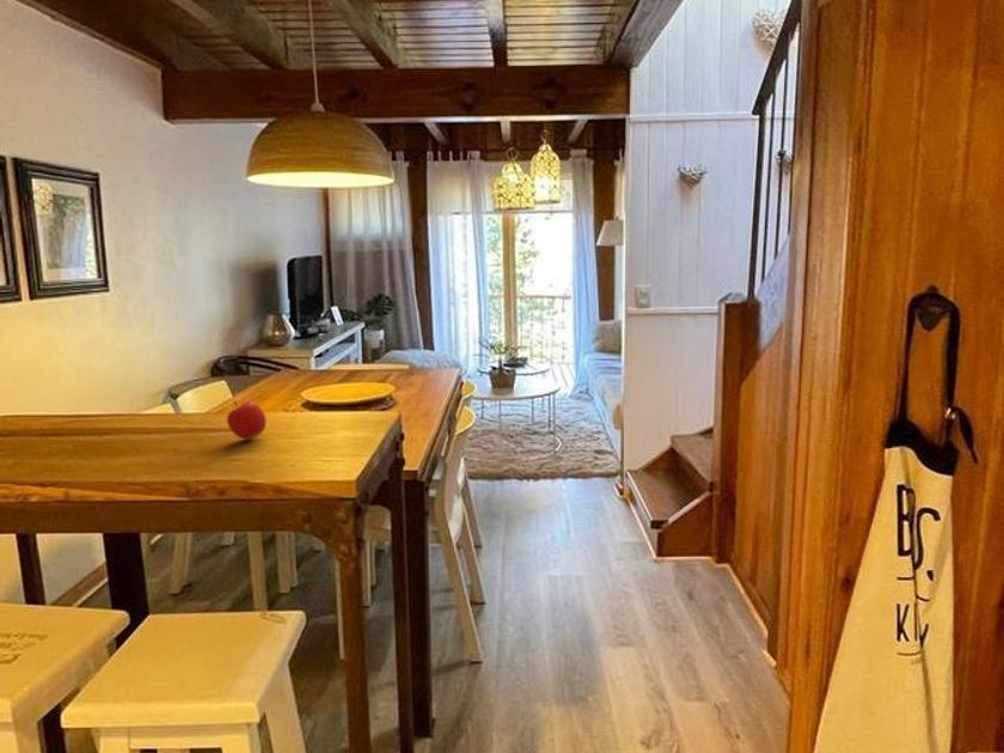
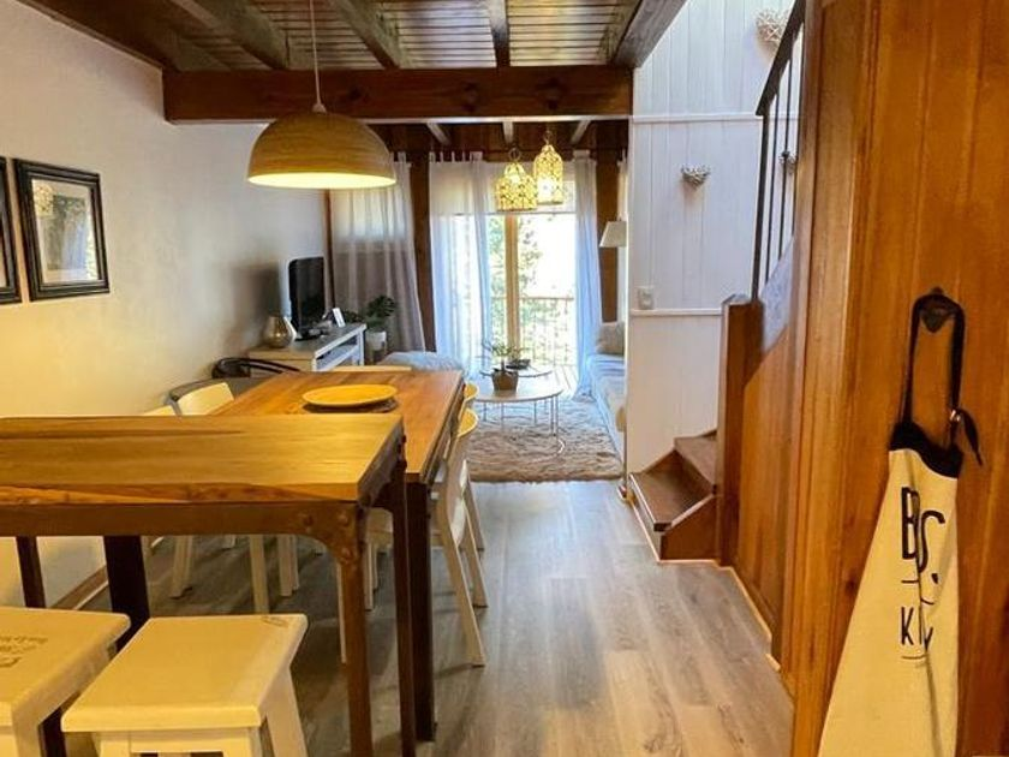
- fruit [226,399,268,441]
